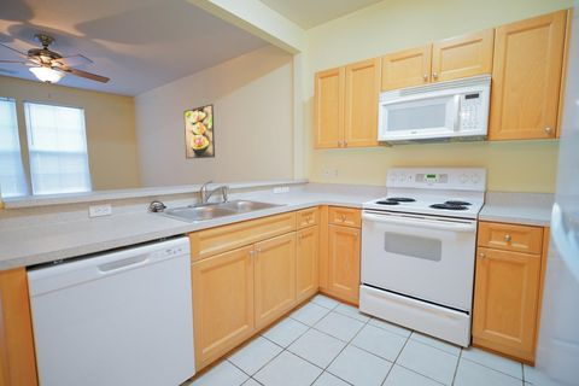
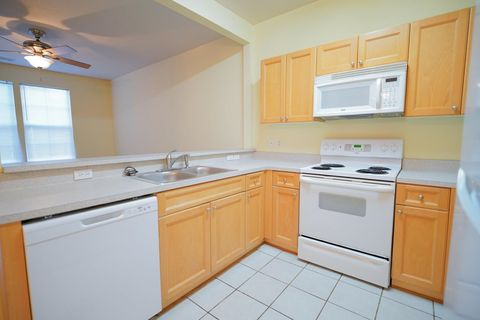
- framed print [183,103,216,159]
